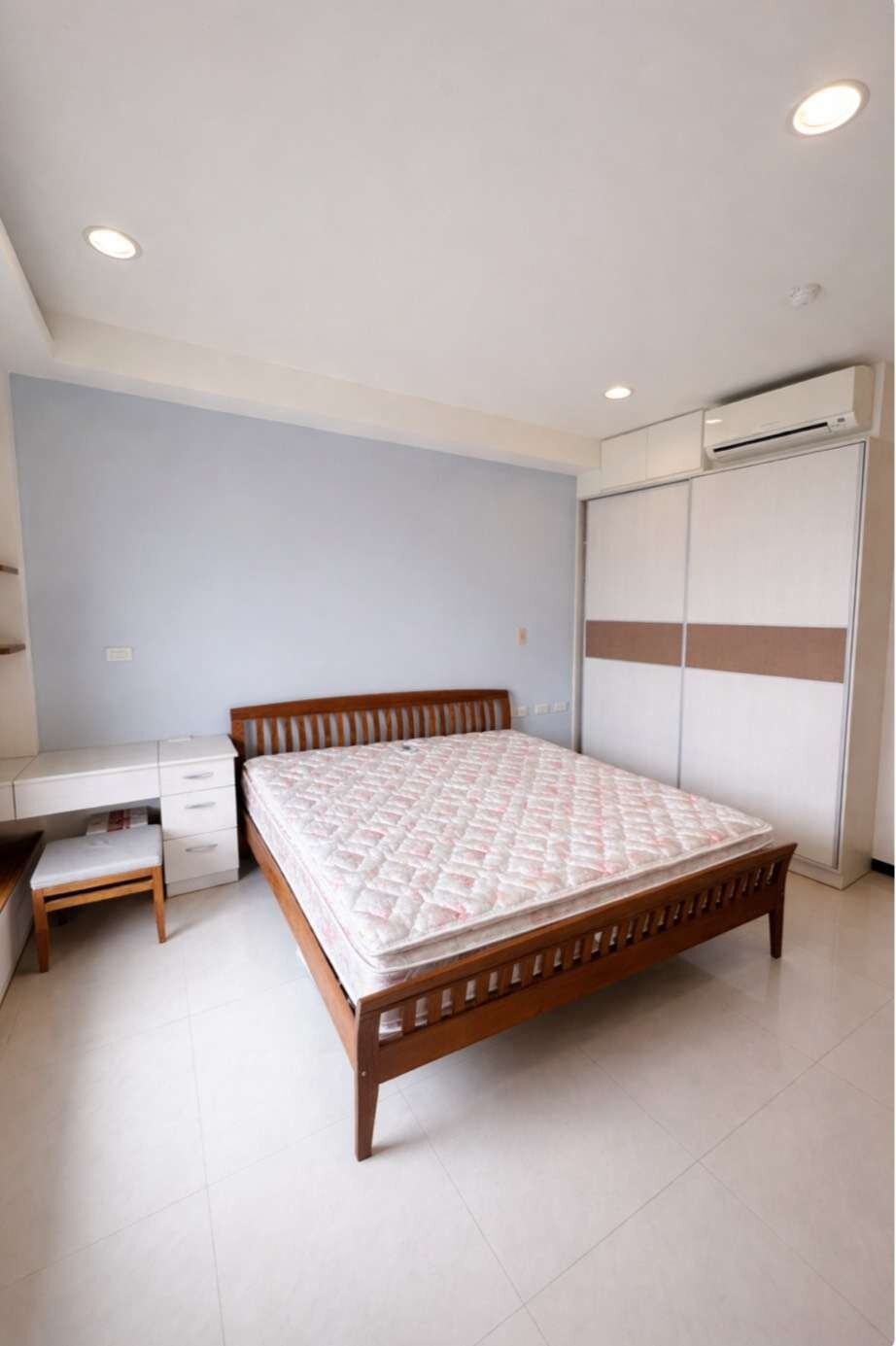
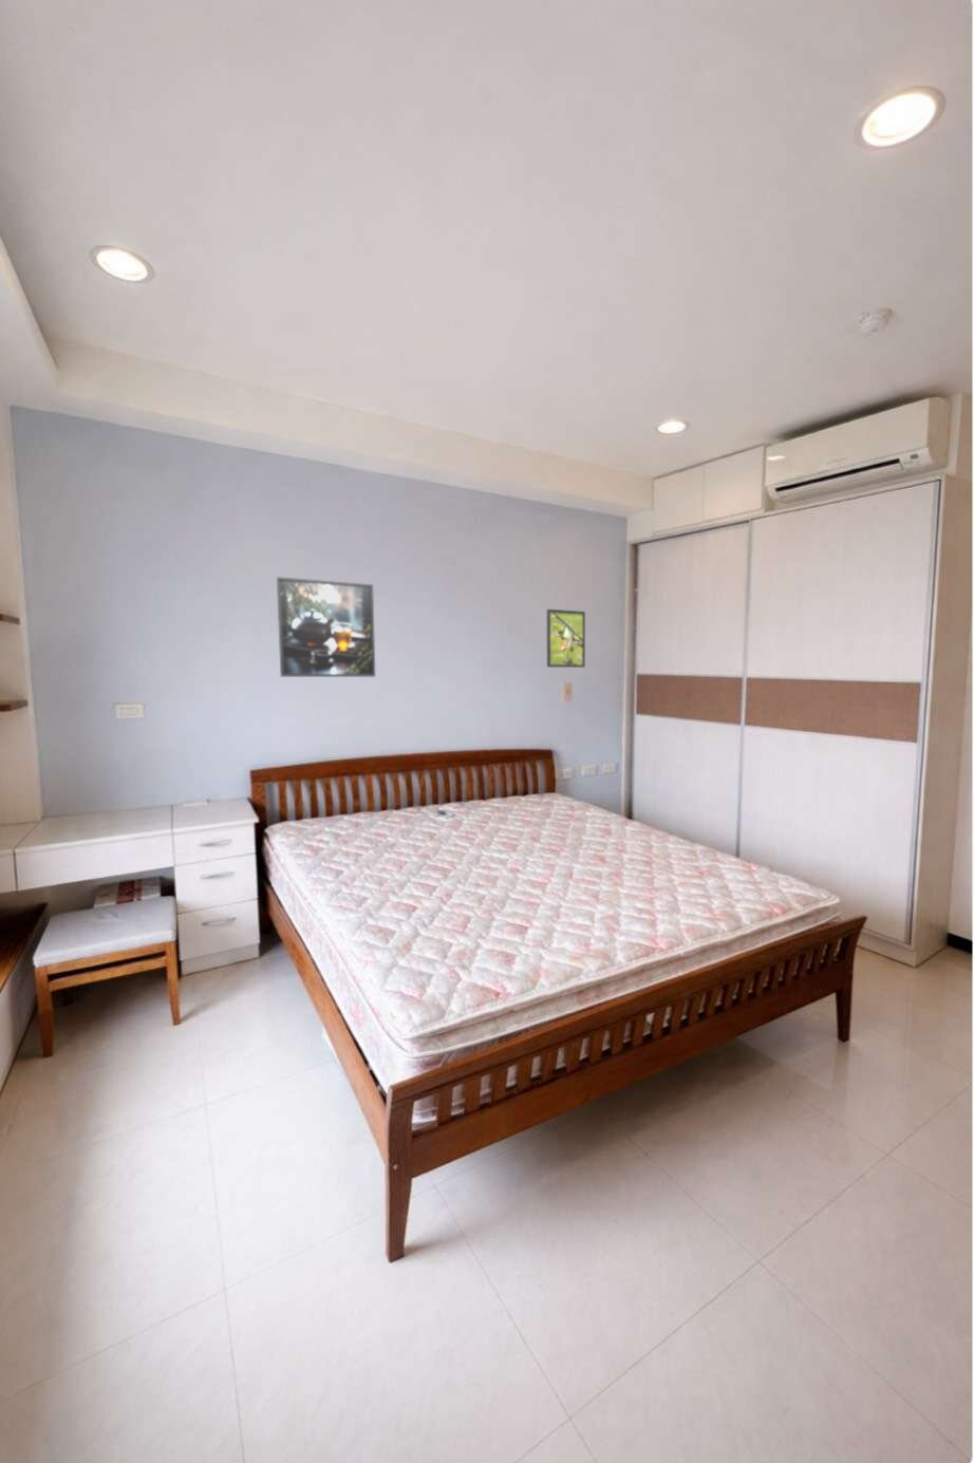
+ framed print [546,609,586,668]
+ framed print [276,576,376,678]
